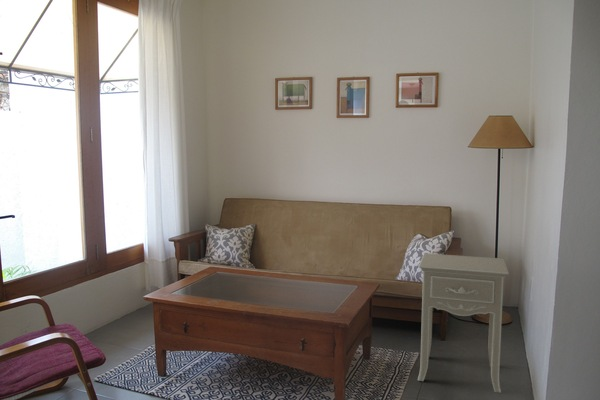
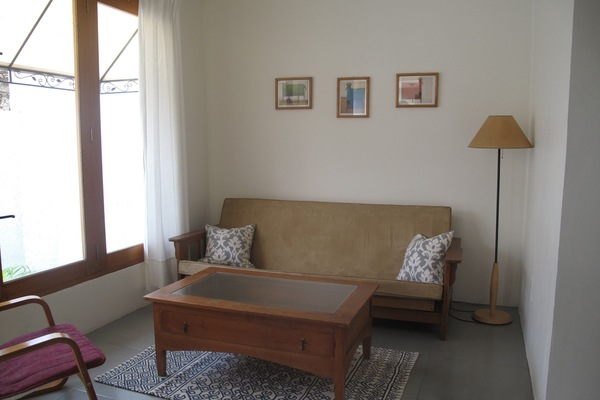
- nightstand [417,252,510,394]
